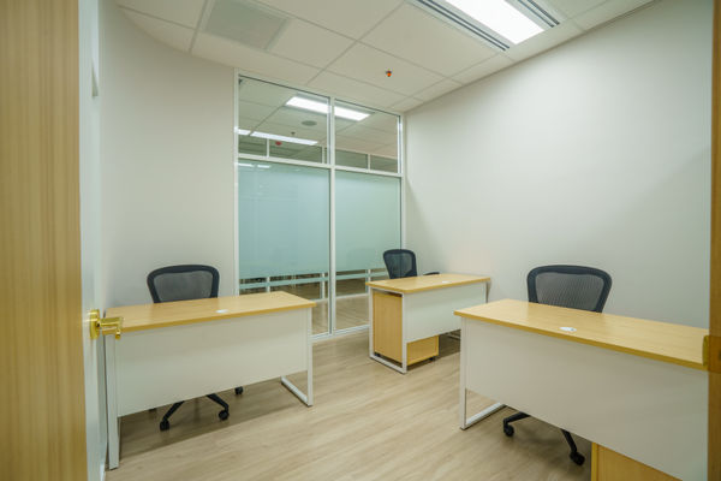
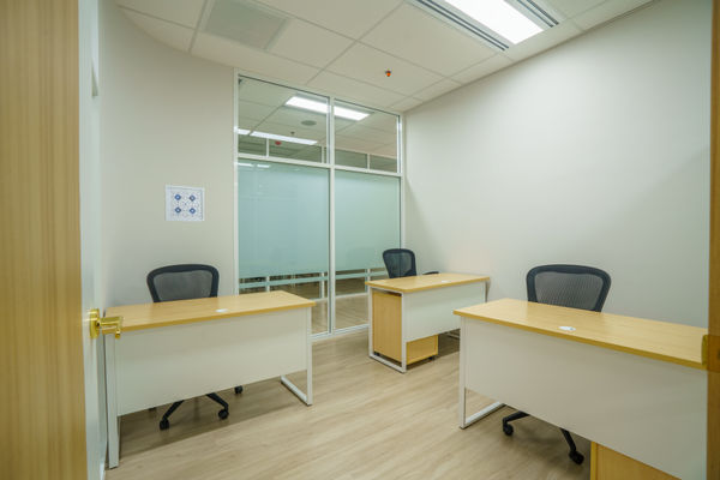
+ wall art [163,184,205,223]
